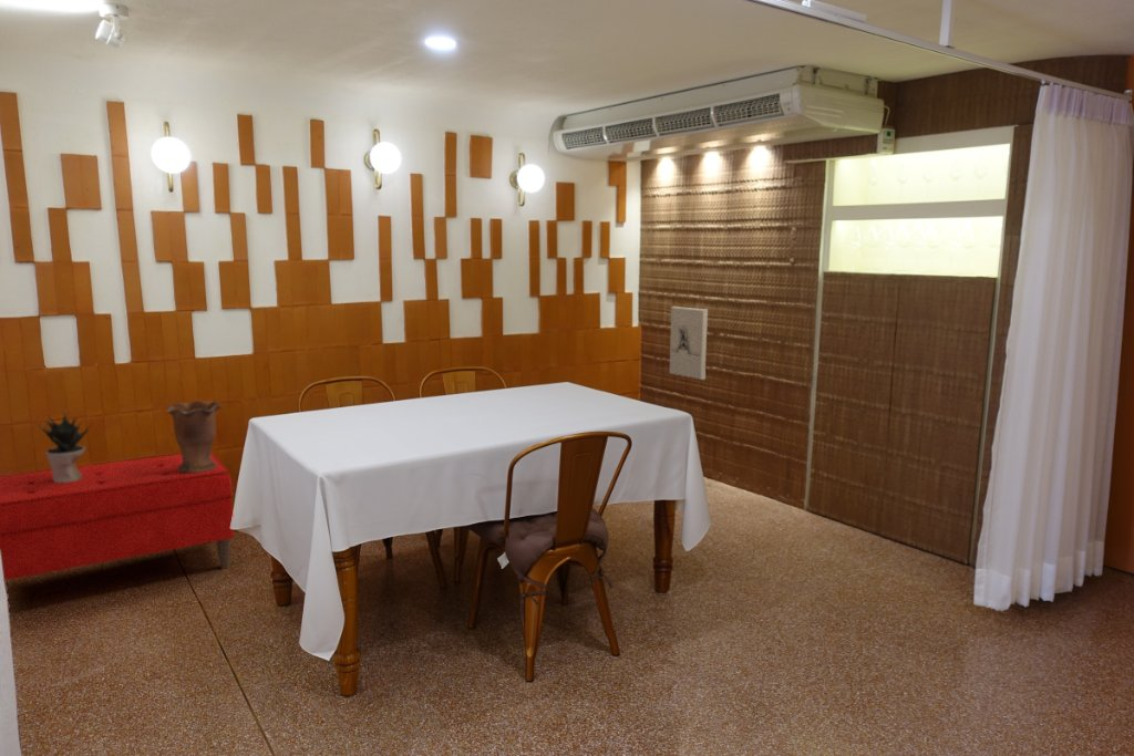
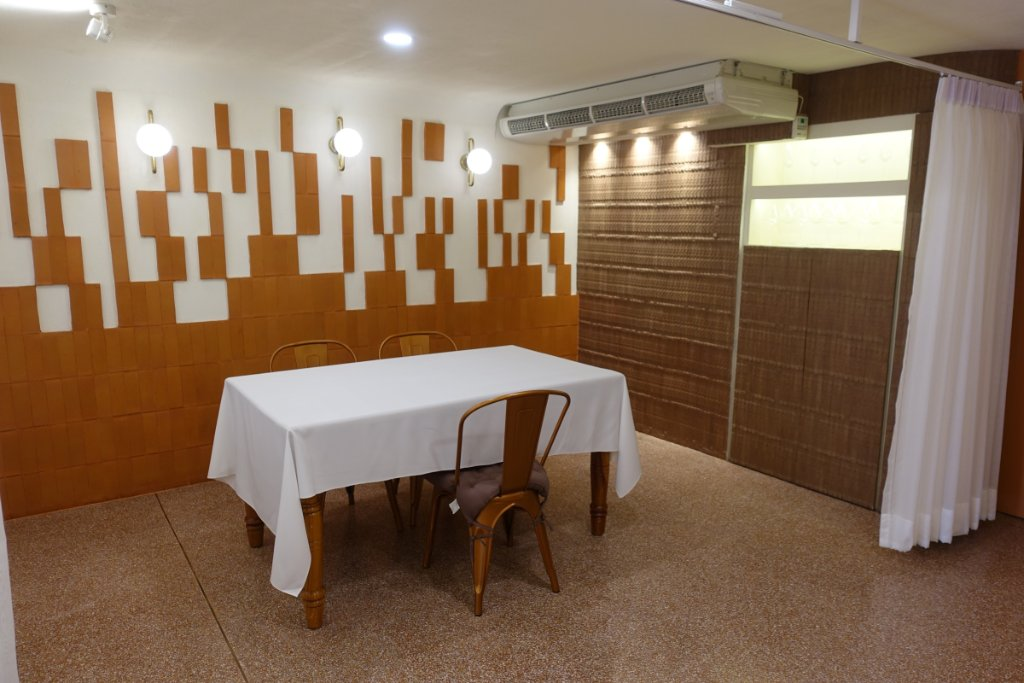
- wall sculpture [669,305,709,381]
- vase [165,400,223,473]
- bench [0,452,235,581]
- potted plant [39,408,94,483]
